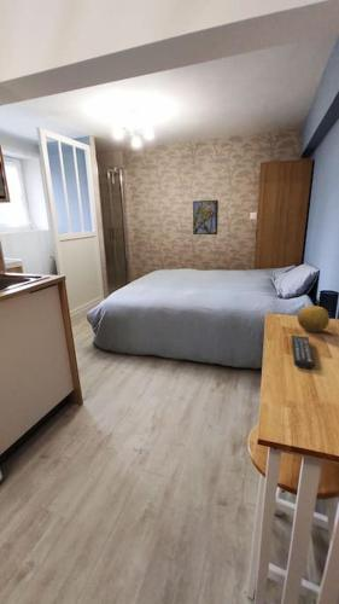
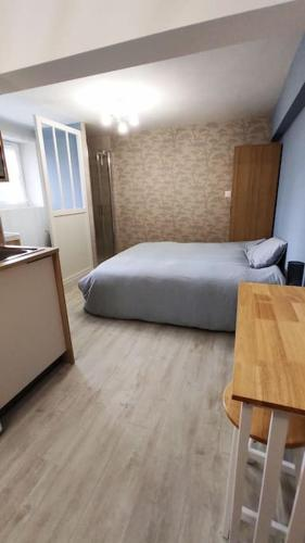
- remote control [291,333,315,370]
- fruit [297,304,331,333]
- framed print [192,199,220,236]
